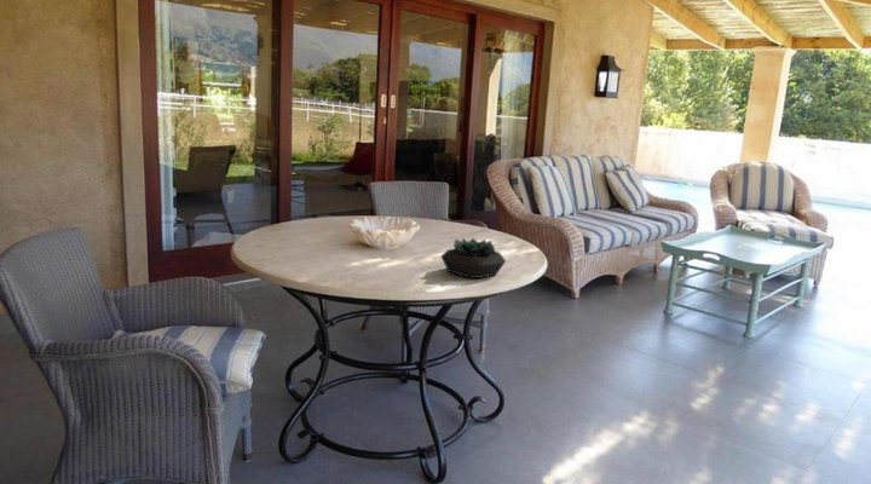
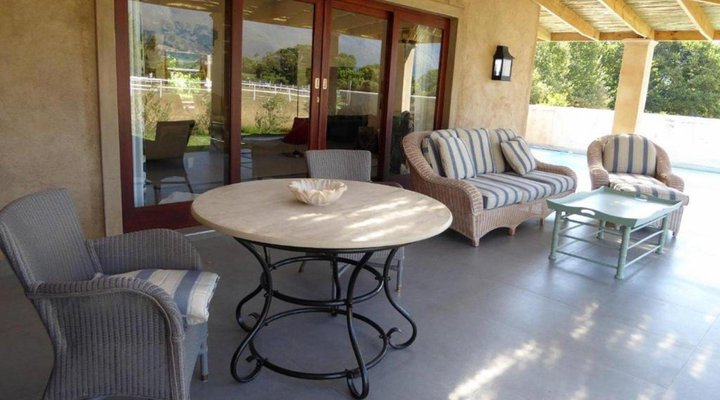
- succulent plant [440,237,507,280]
